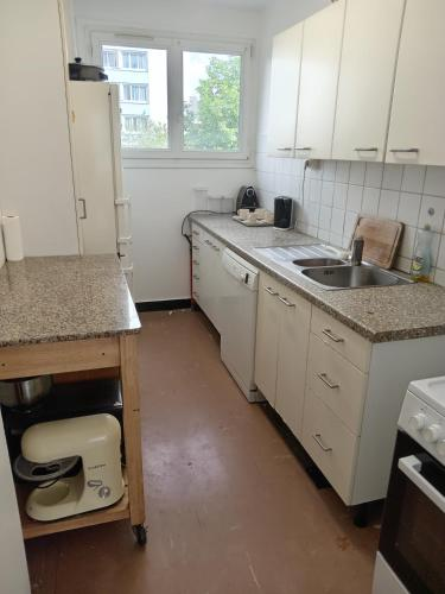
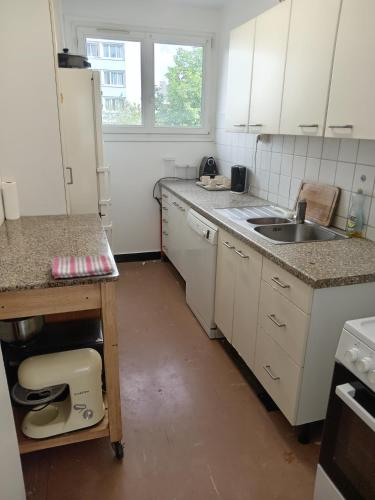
+ dish towel [51,254,116,280]
